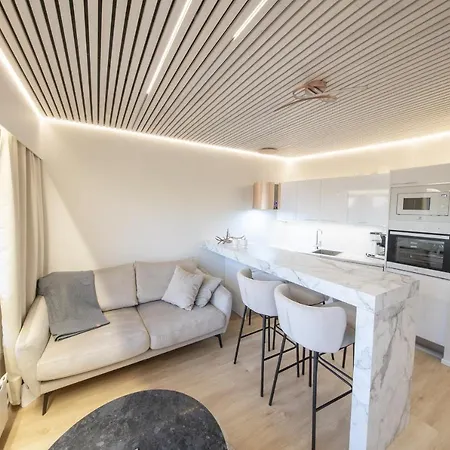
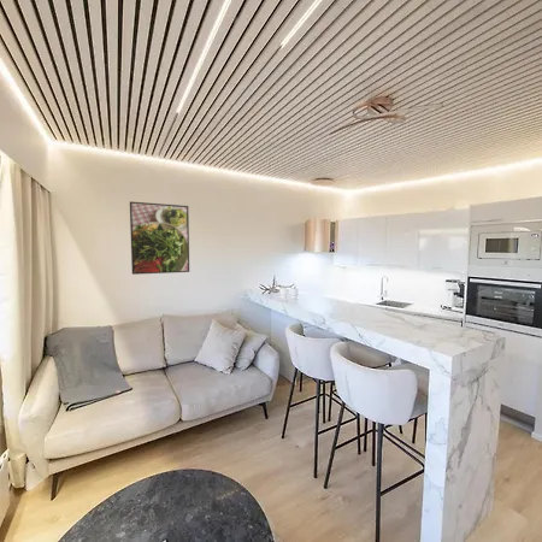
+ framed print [129,200,190,276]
